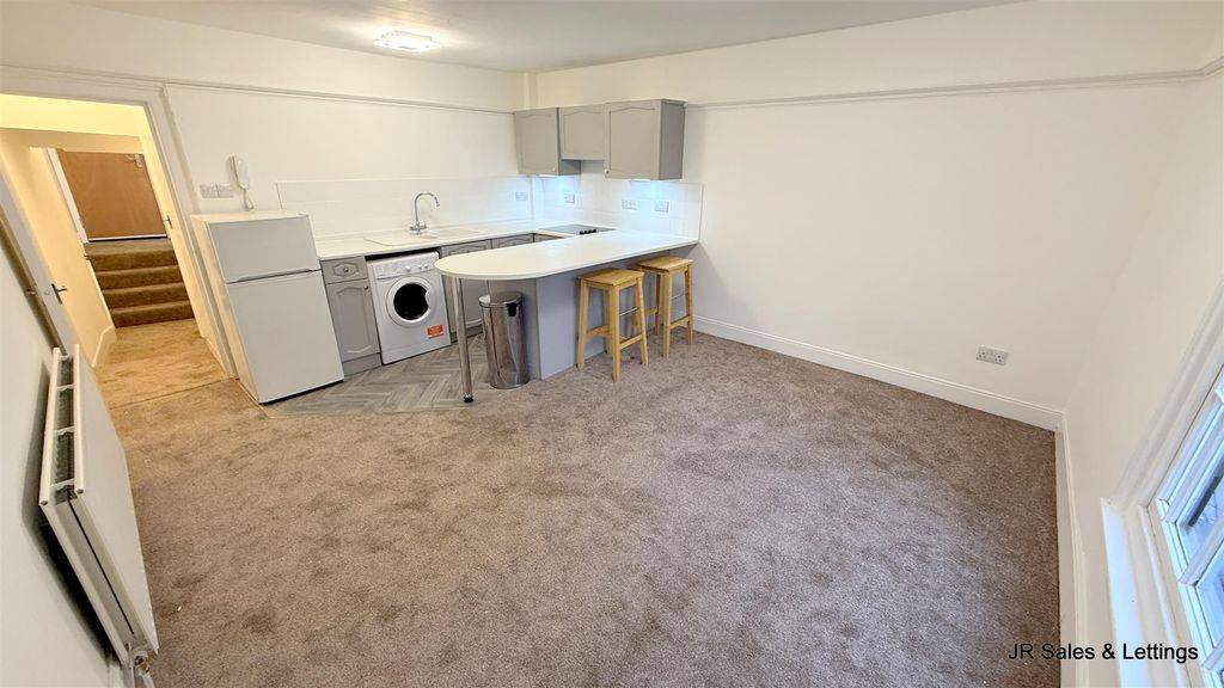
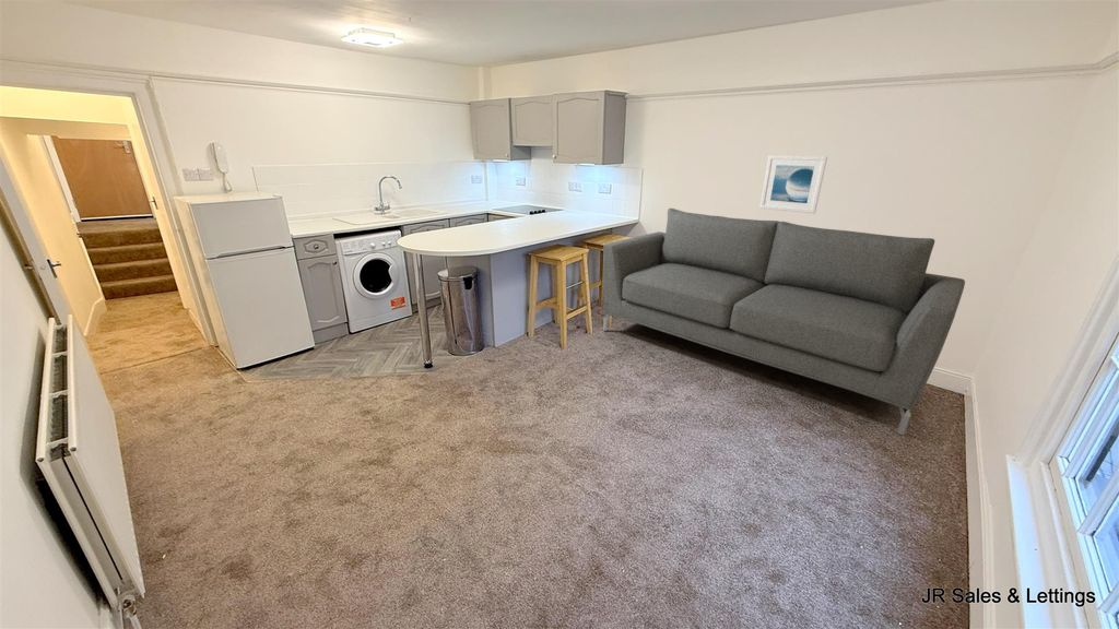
+ sofa [602,207,966,436]
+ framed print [758,154,828,214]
